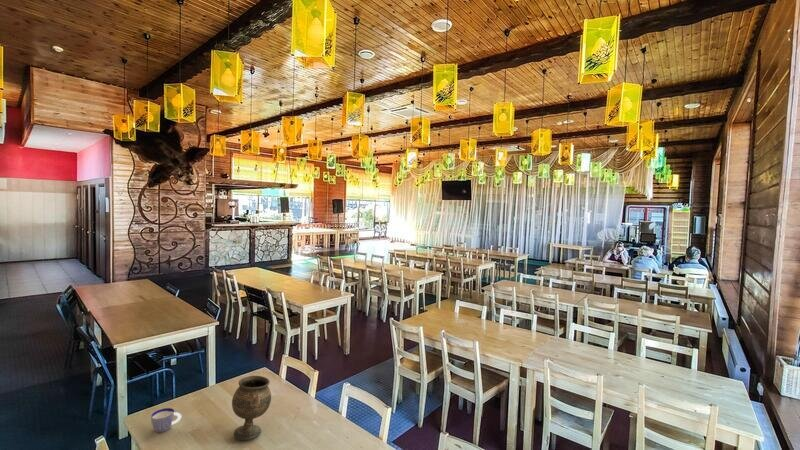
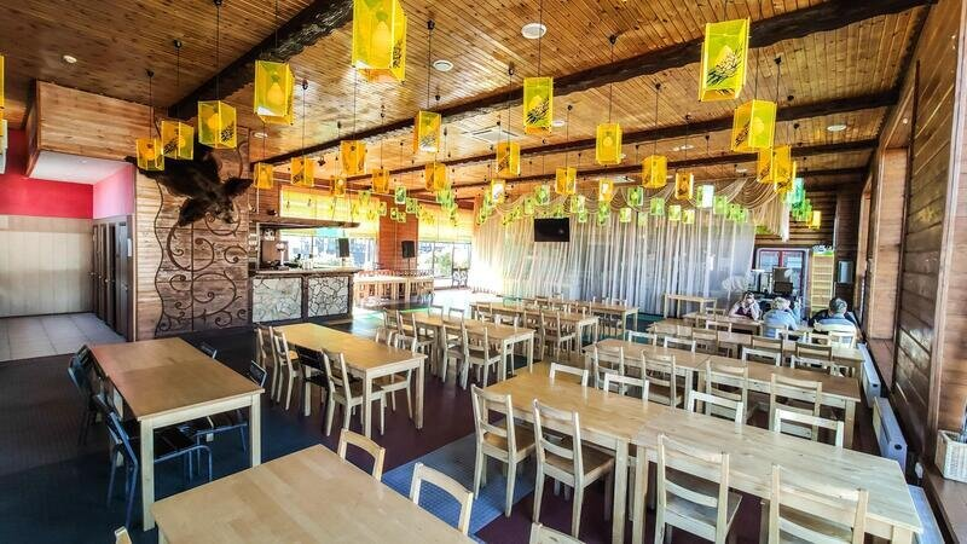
- cup [150,407,182,433]
- goblet [231,375,272,442]
